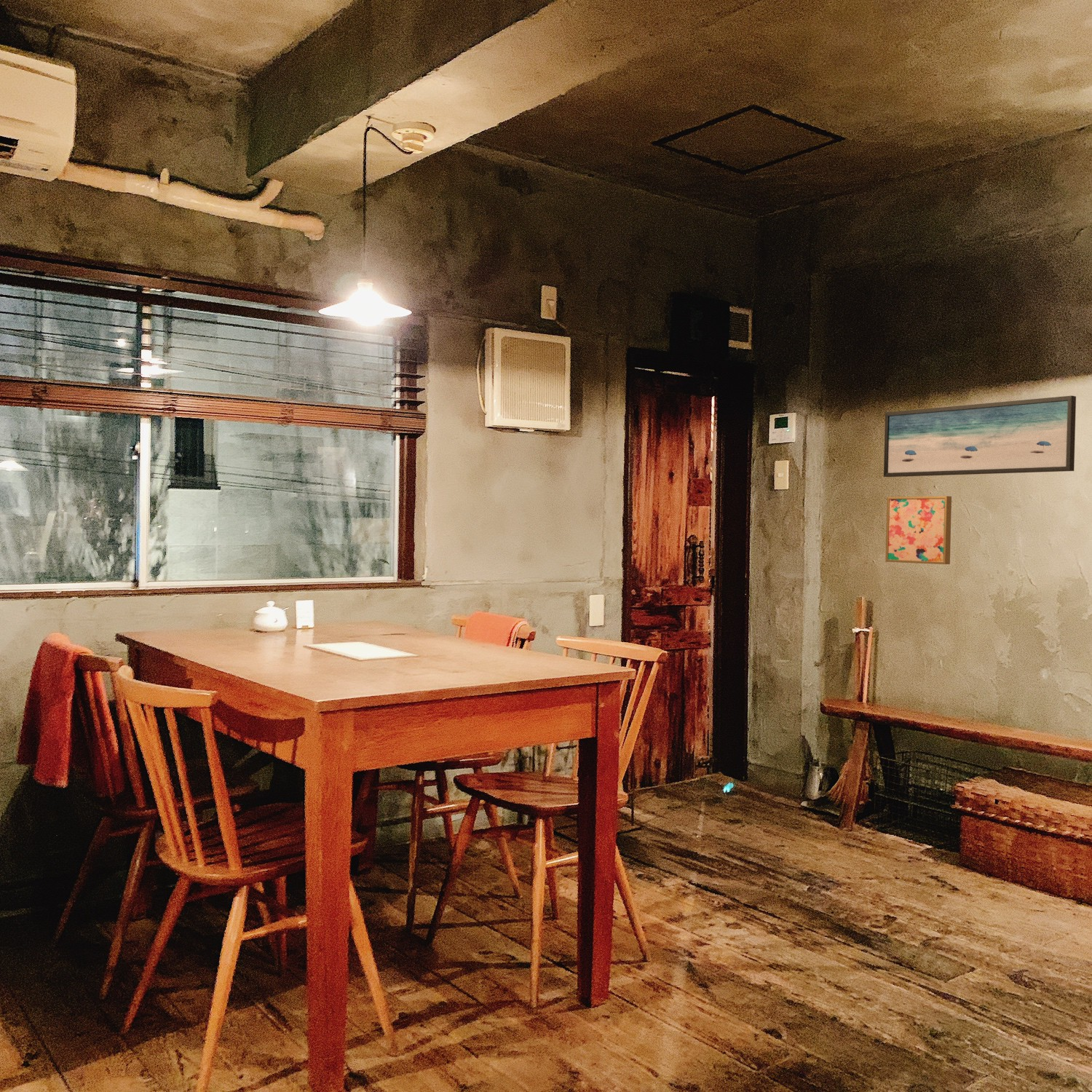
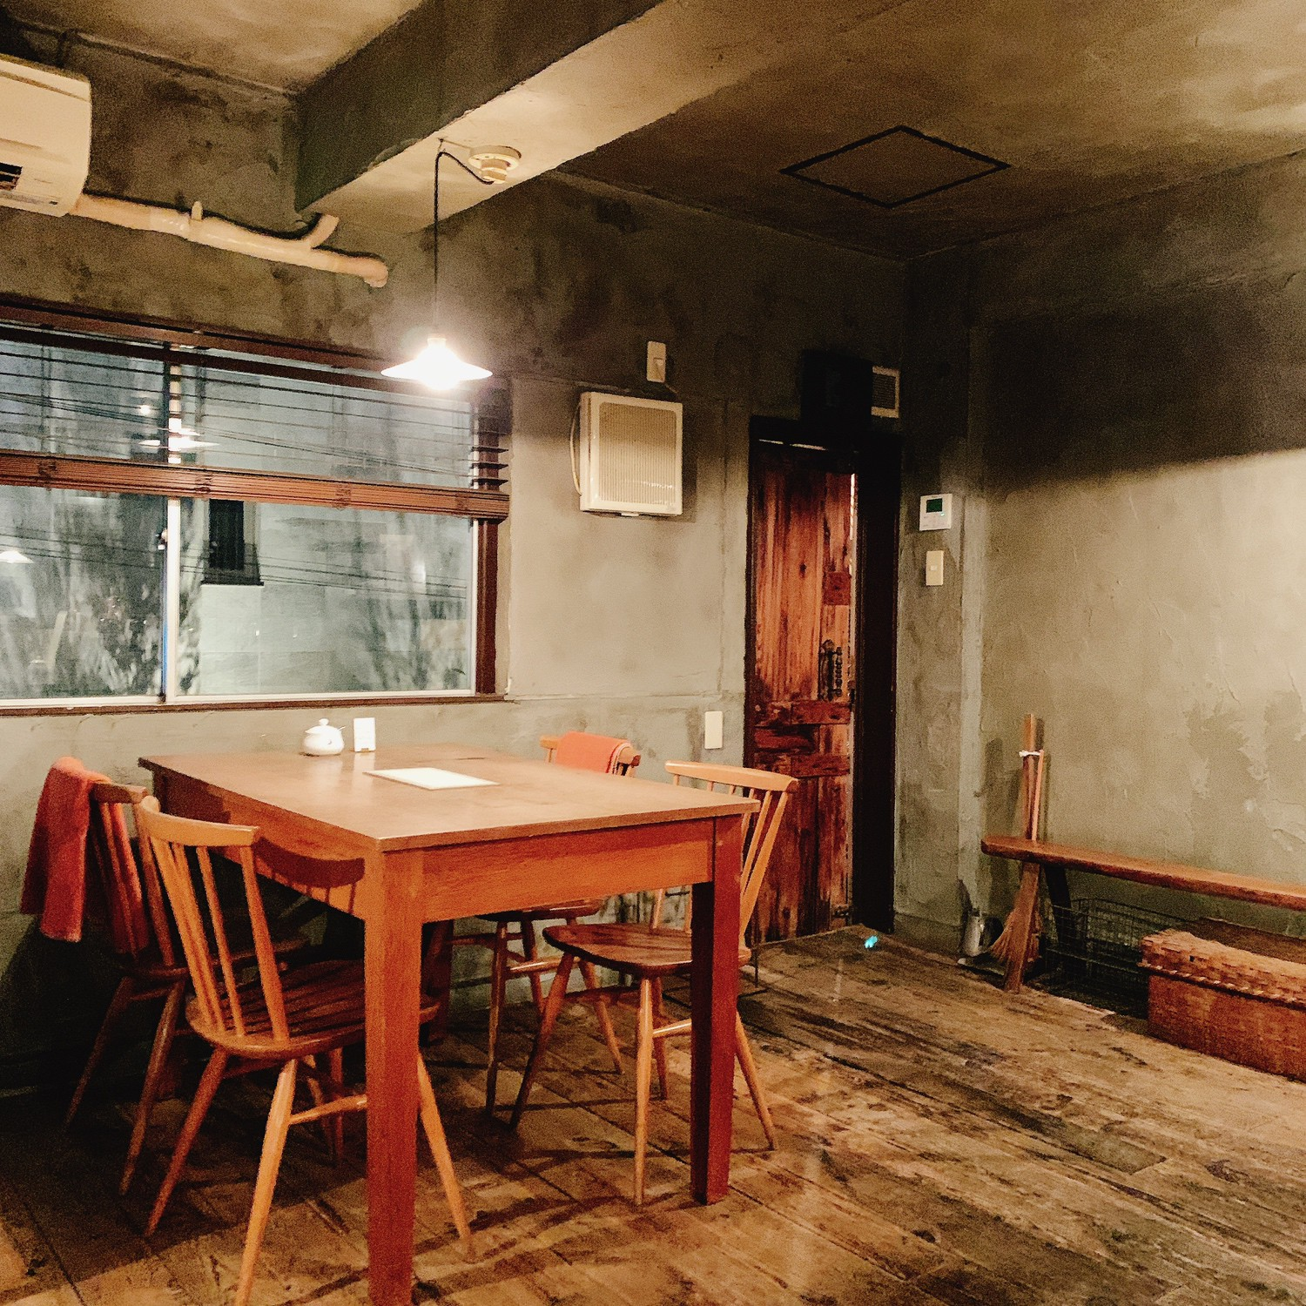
- wall art [883,395,1077,478]
- wall art [885,495,952,565]
